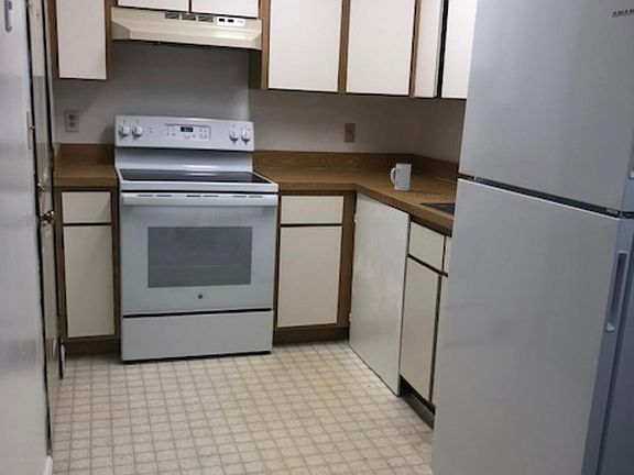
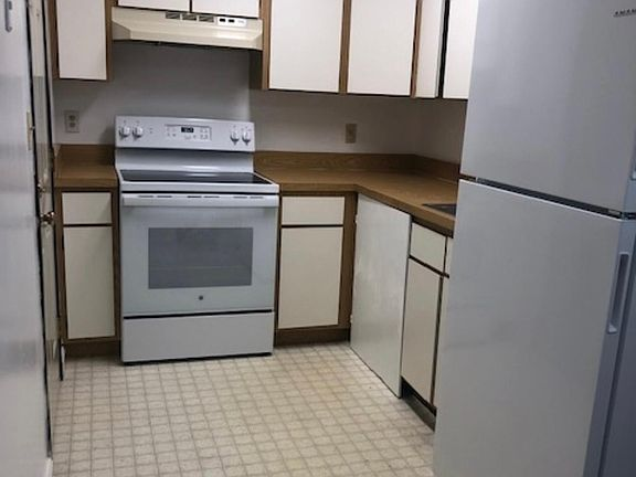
- mug [390,163,412,192]
